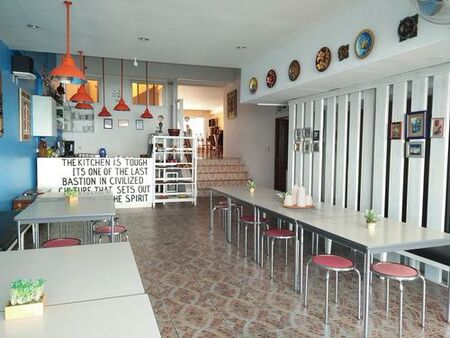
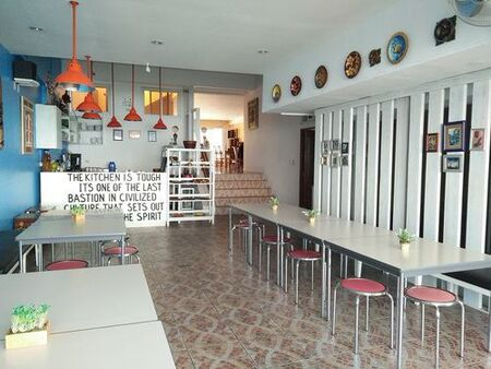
- condiment set [282,180,315,209]
